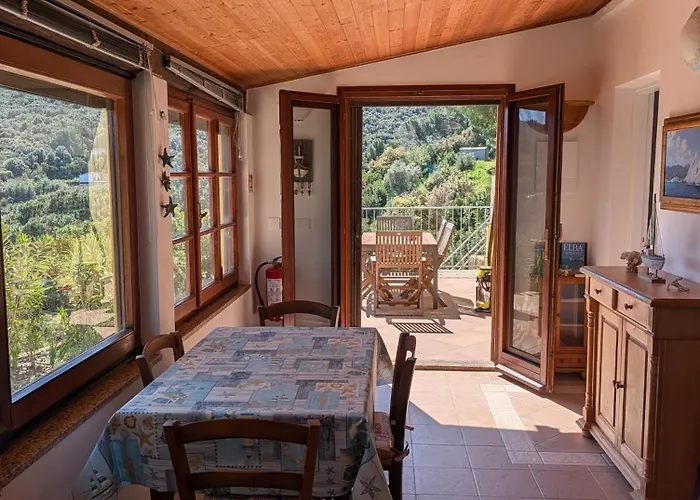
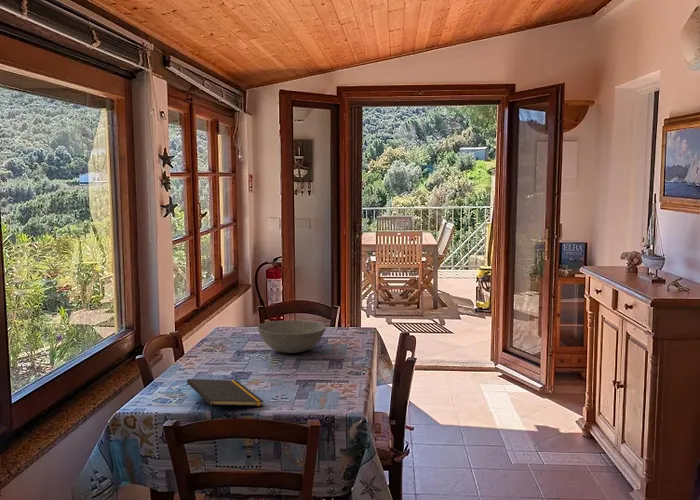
+ bowl [257,319,327,354]
+ notepad [186,378,265,418]
